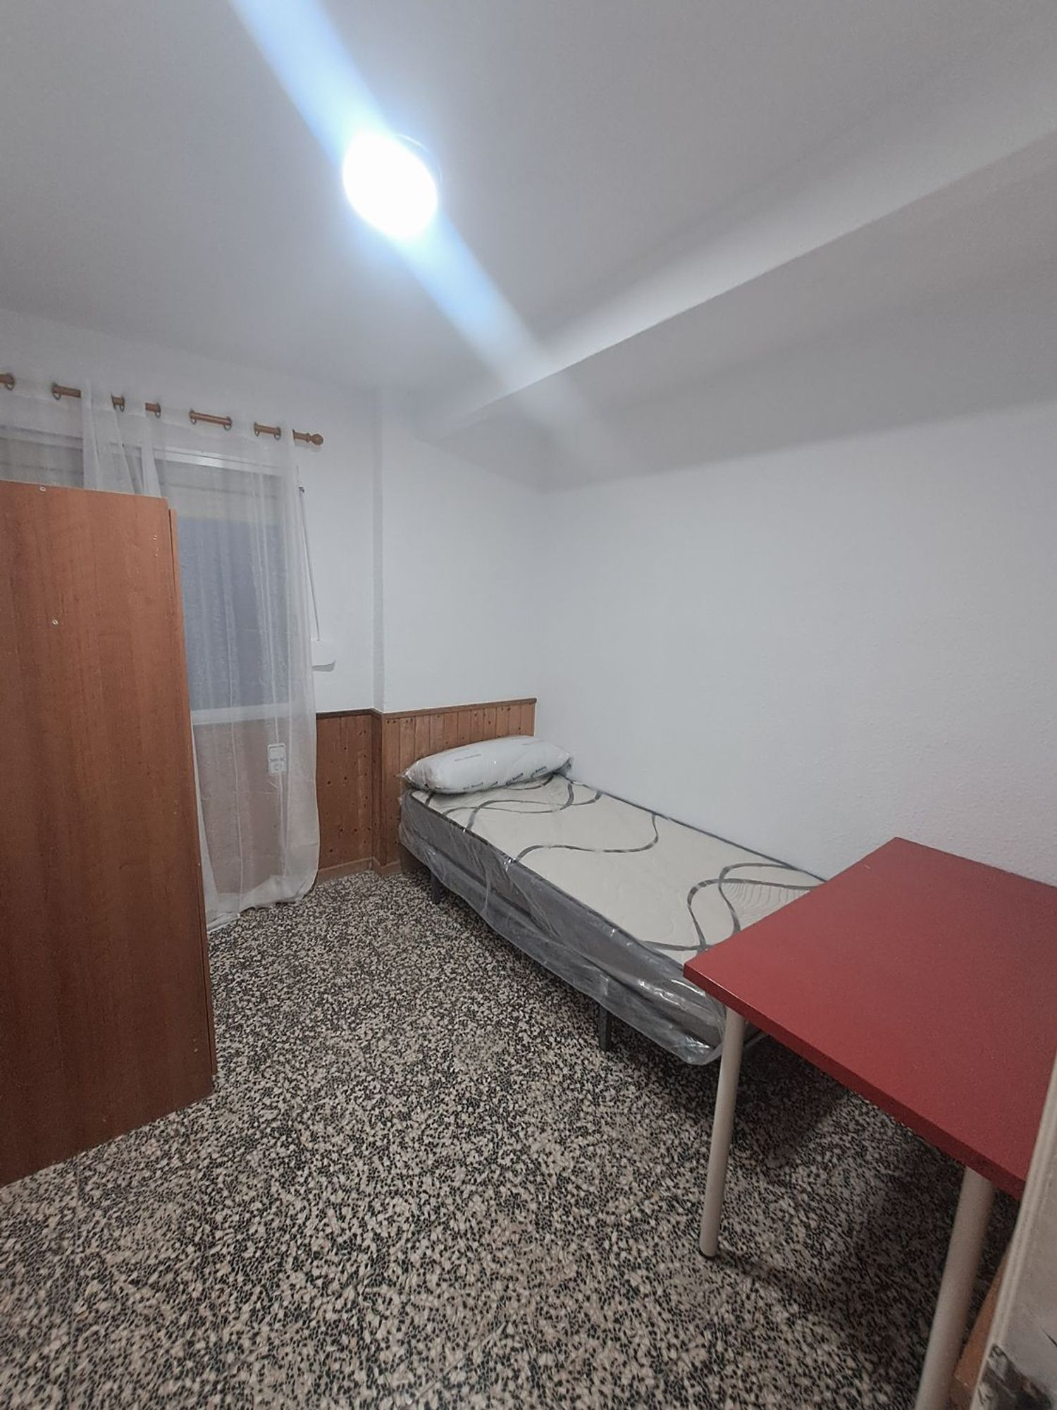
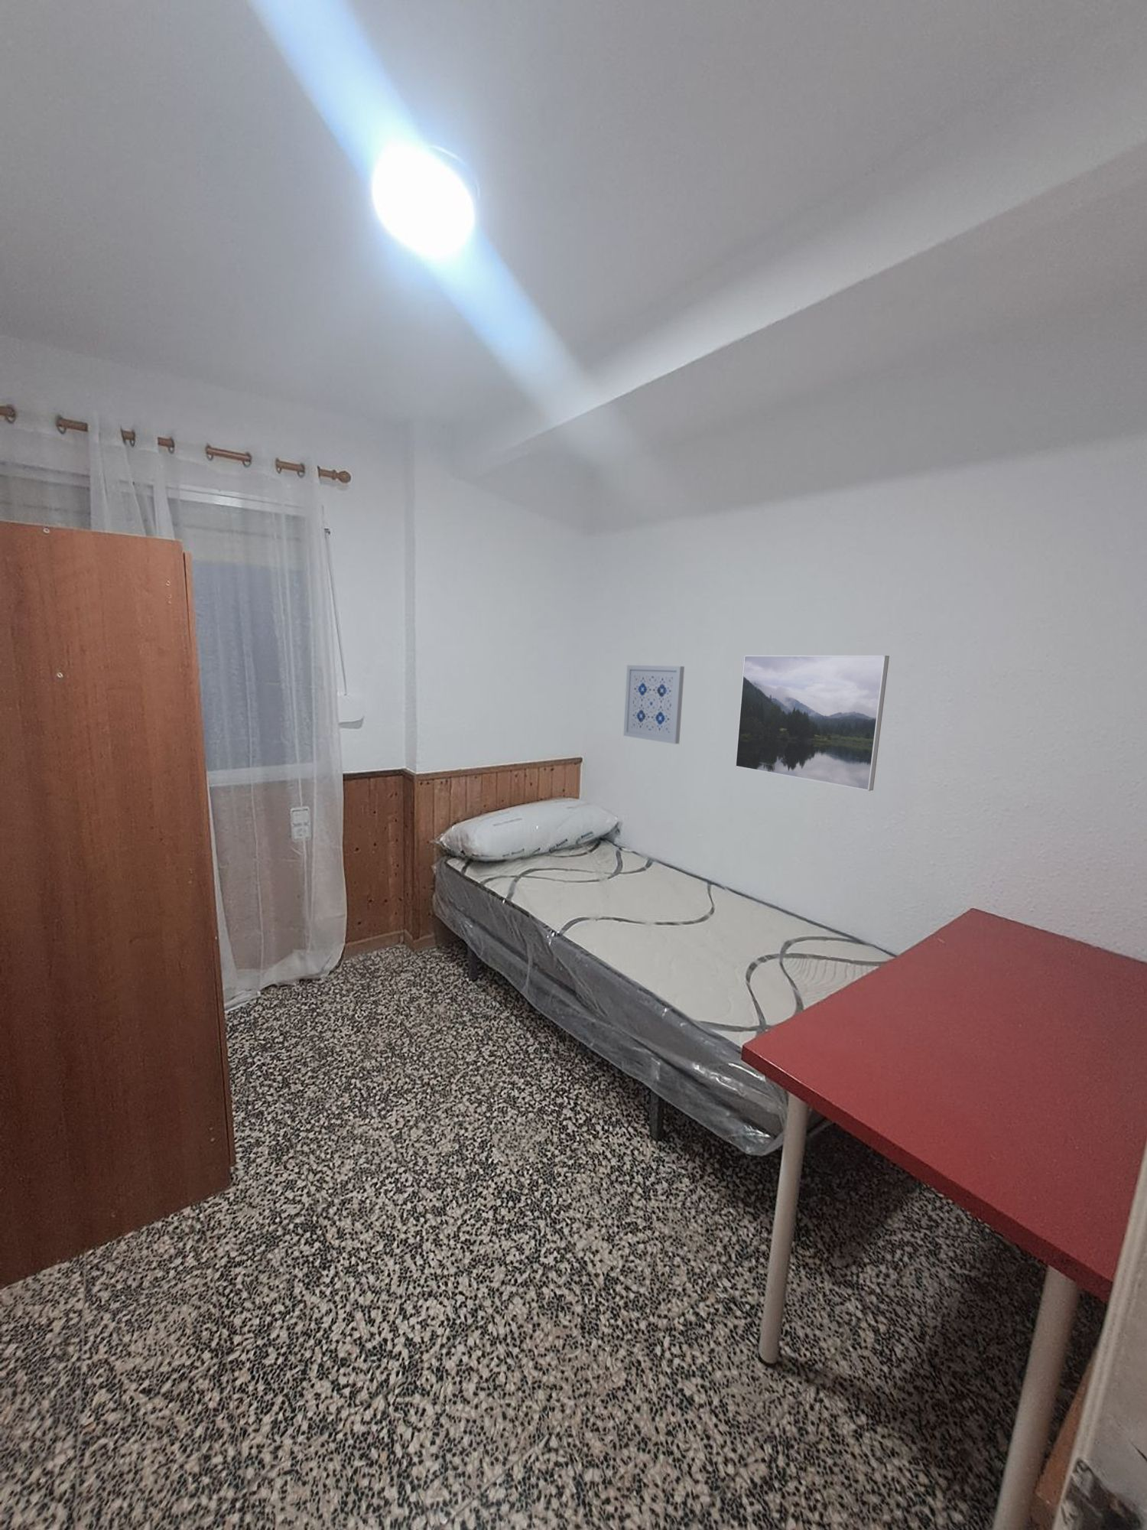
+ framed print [734,655,890,792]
+ wall art [623,664,686,745]
